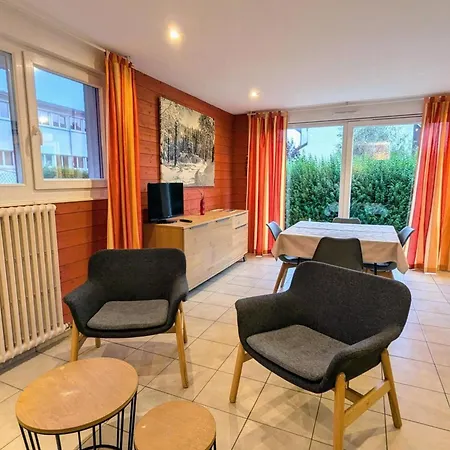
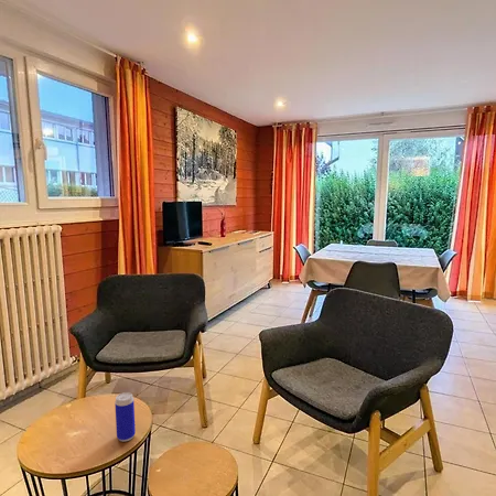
+ beverage can [114,391,137,443]
